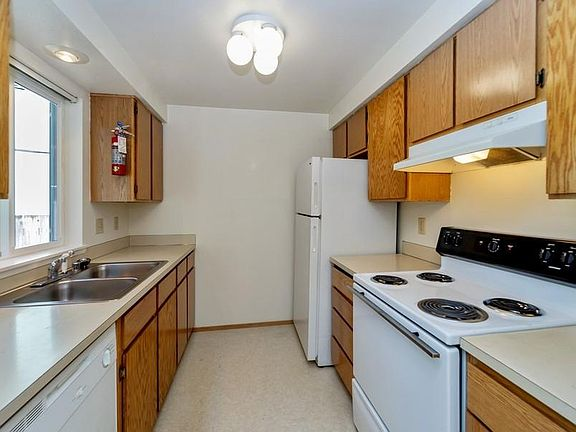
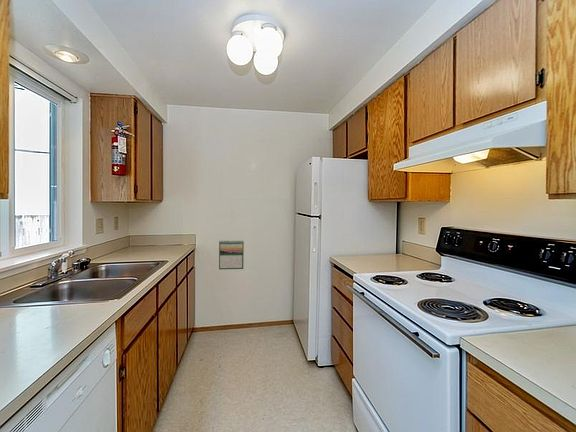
+ calendar [218,239,245,270]
